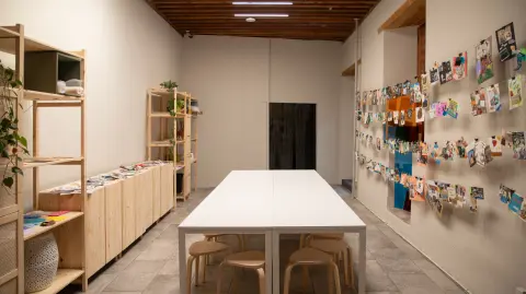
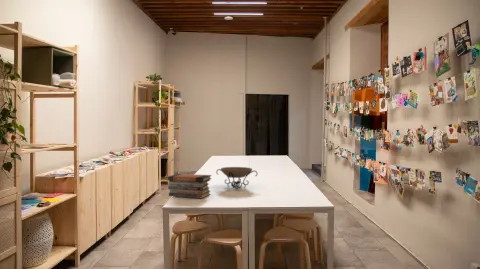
+ decorative bowl [215,166,259,189]
+ book stack [167,173,213,199]
